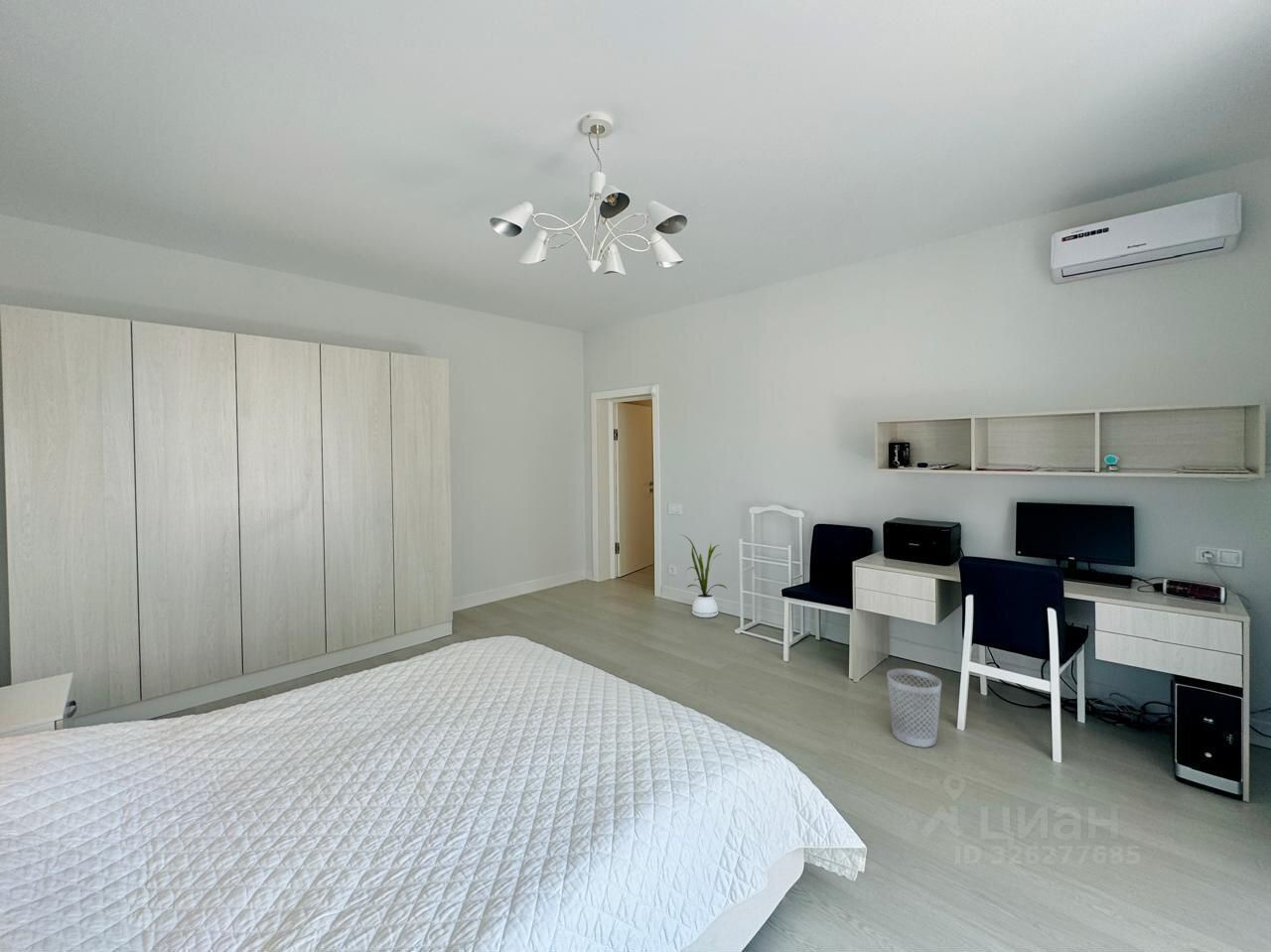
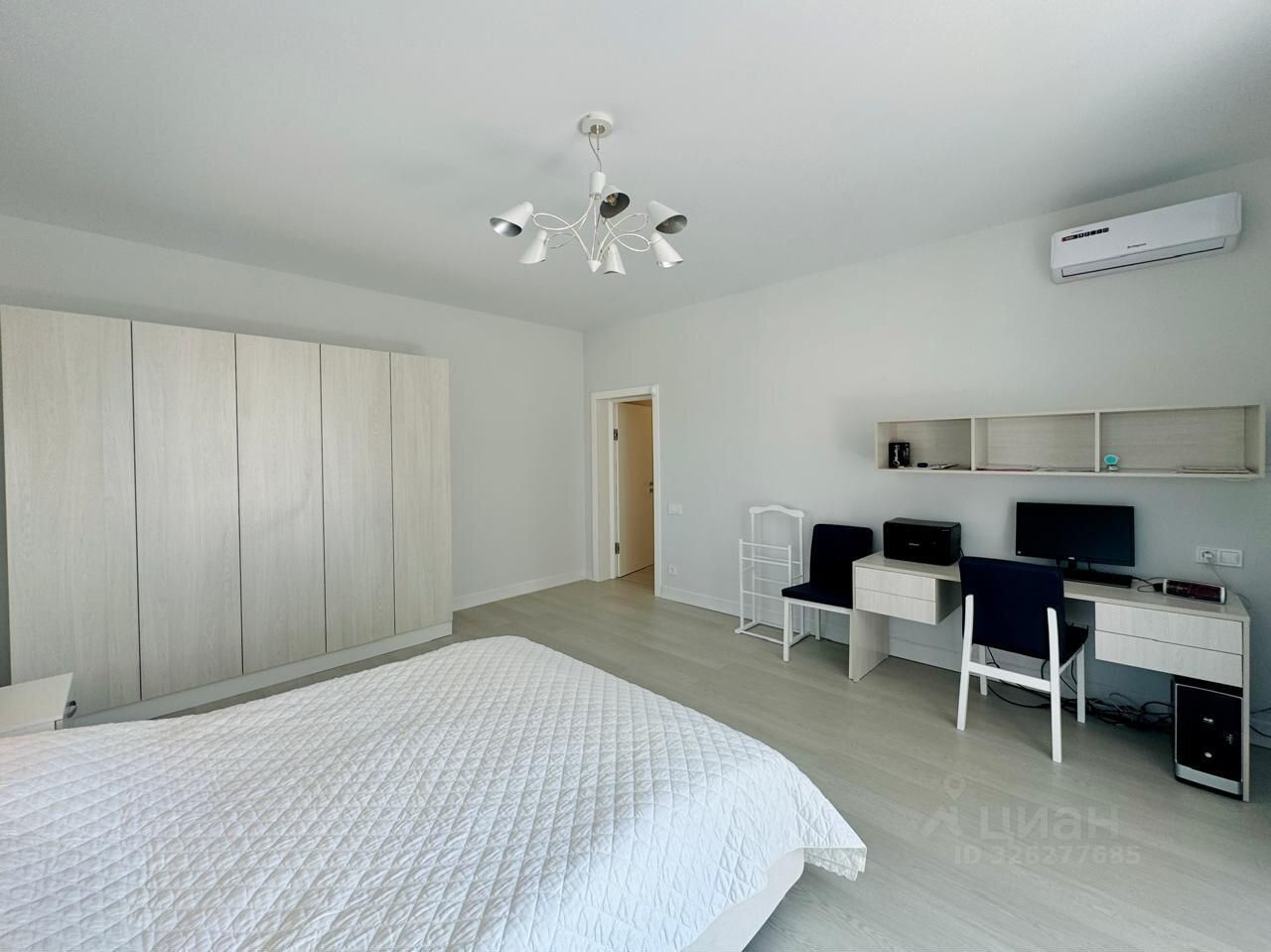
- house plant [679,534,728,618]
- wastebasket [886,667,942,748]
